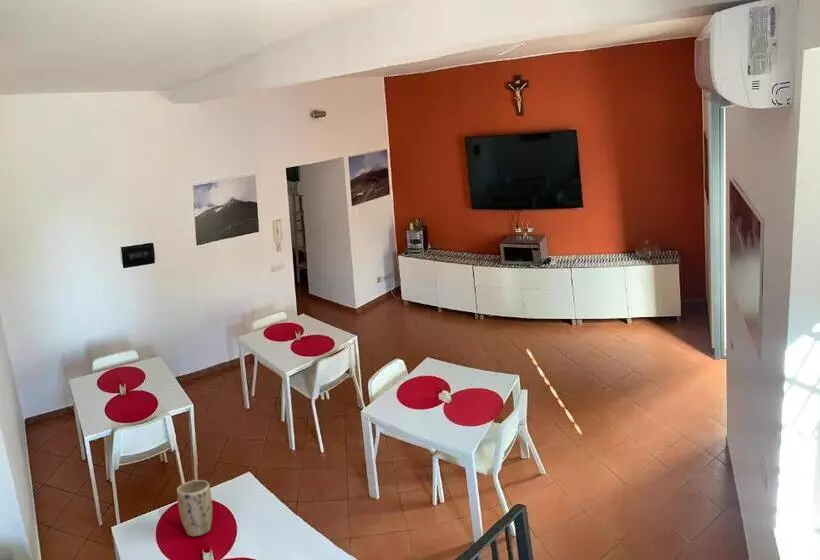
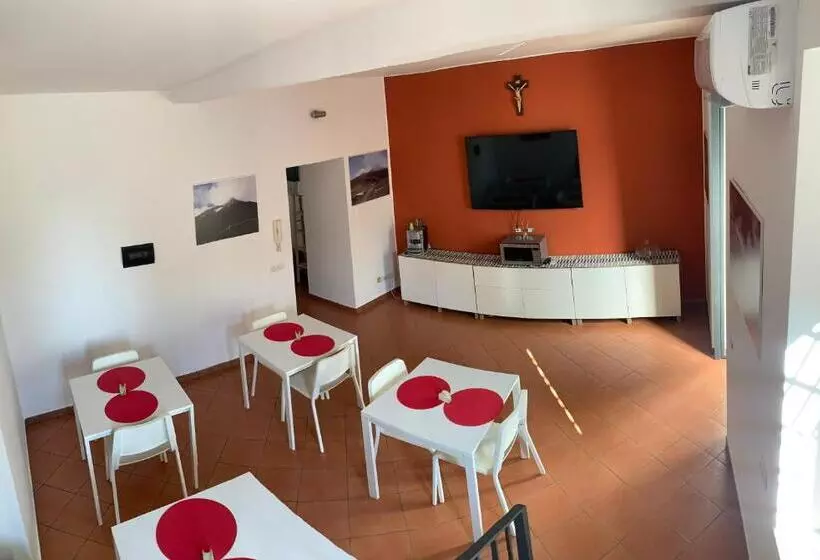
- plant pot [176,479,213,537]
